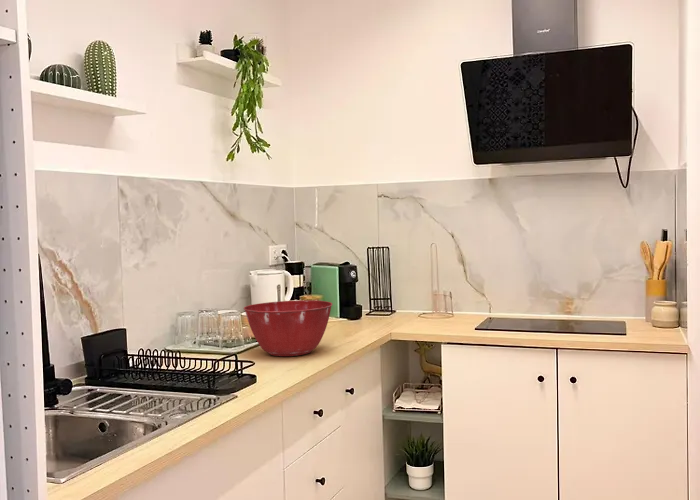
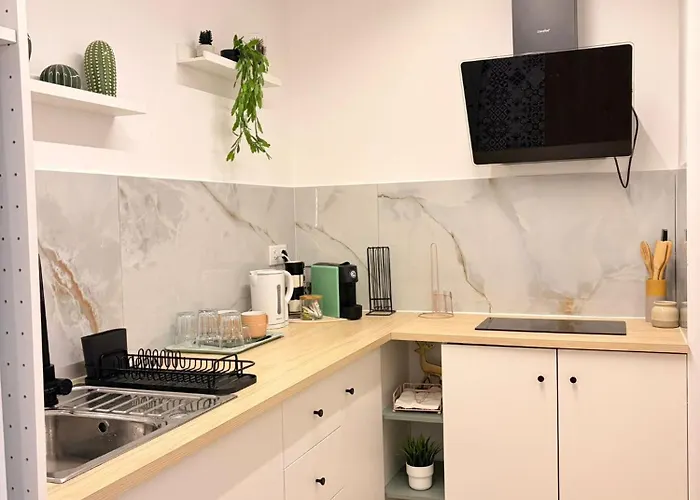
- mixing bowl [243,299,333,357]
